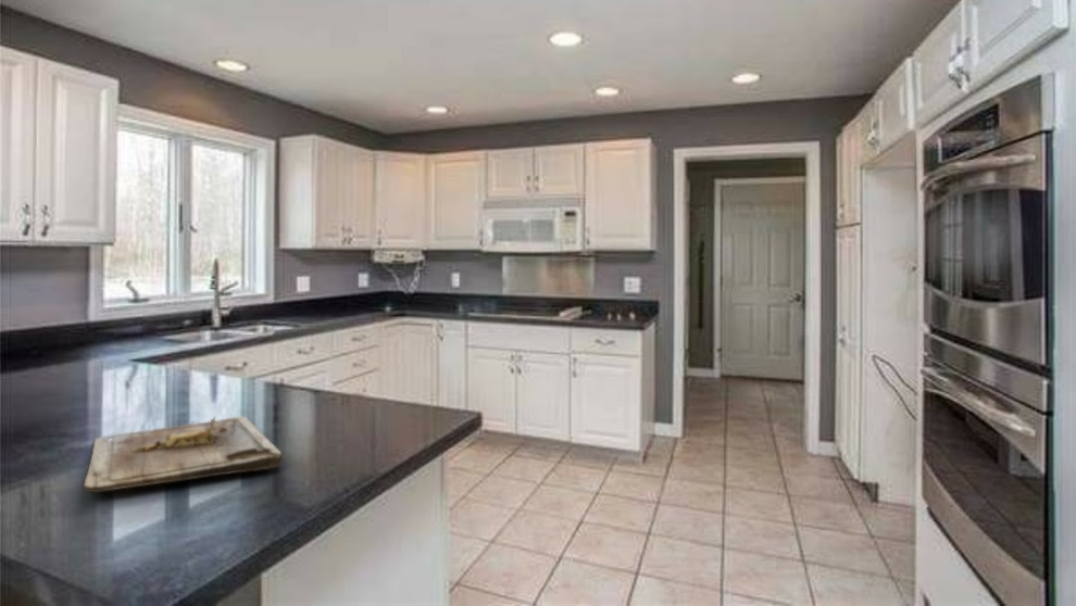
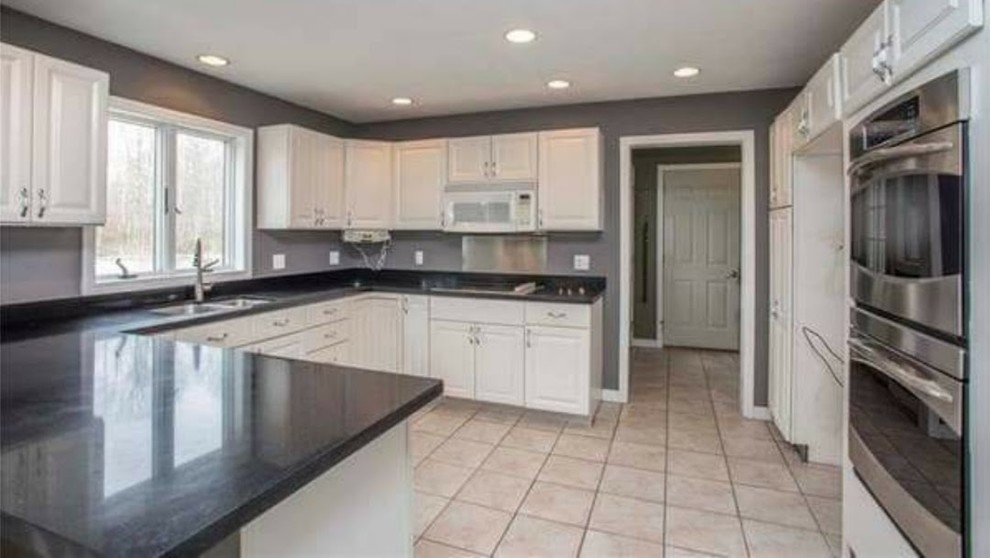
- cutting board [83,416,283,493]
